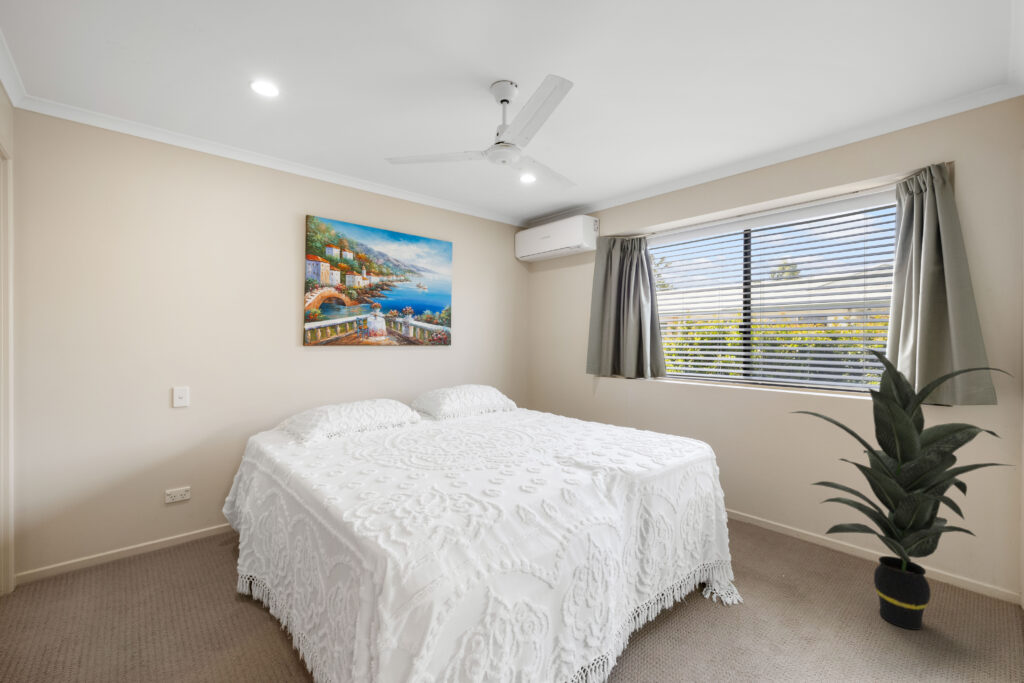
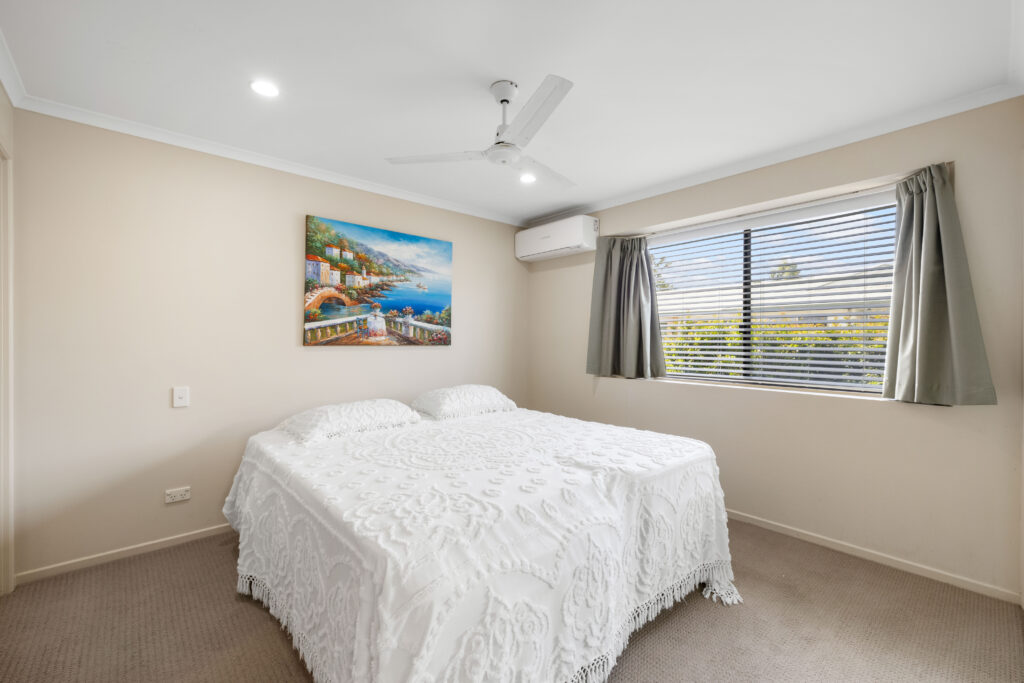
- indoor plant [789,348,1016,631]
